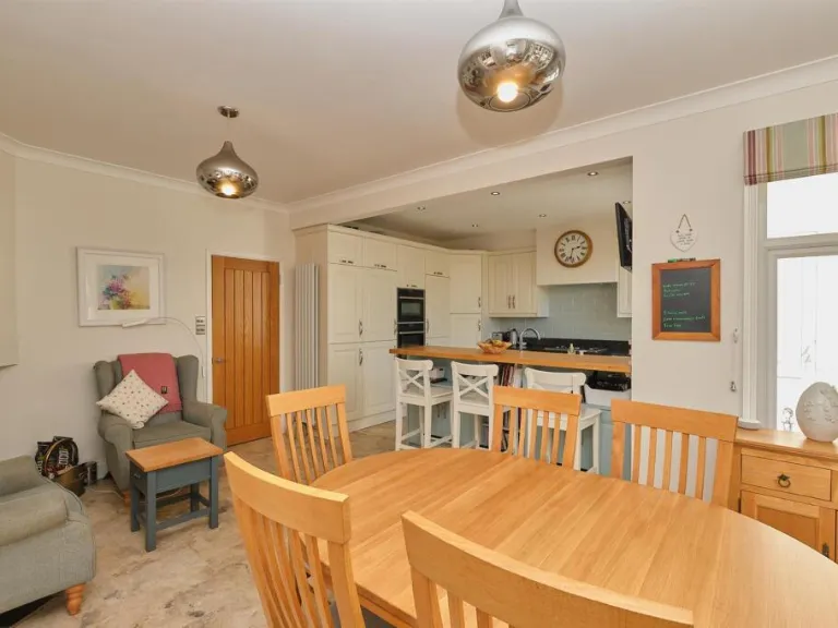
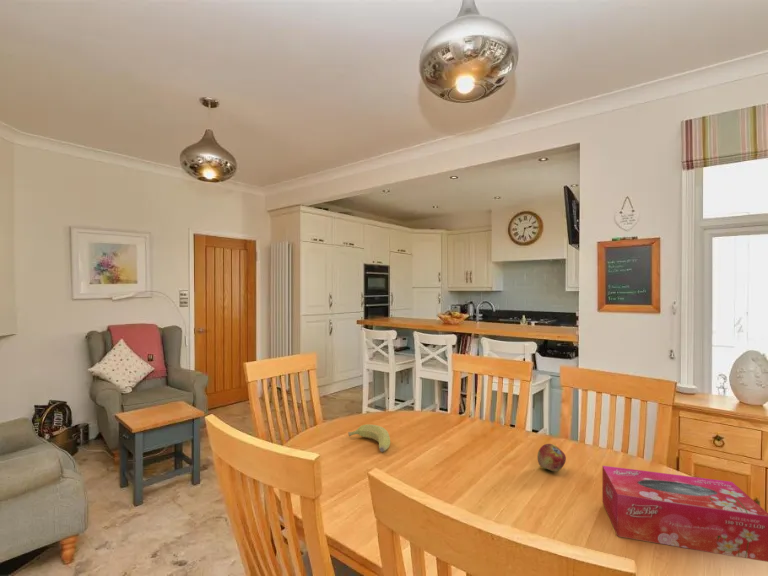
+ tissue box [601,465,768,563]
+ banana [347,423,391,453]
+ fruit [536,443,567,472]
